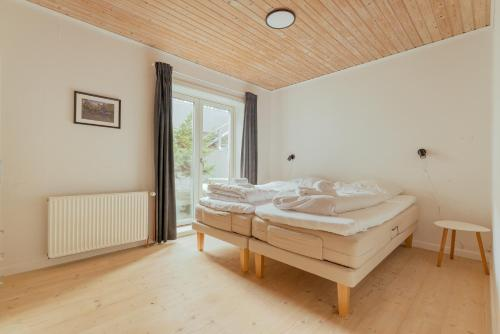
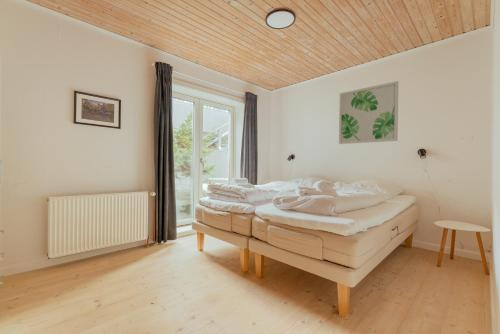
+ wall art [338,80,399,145]
